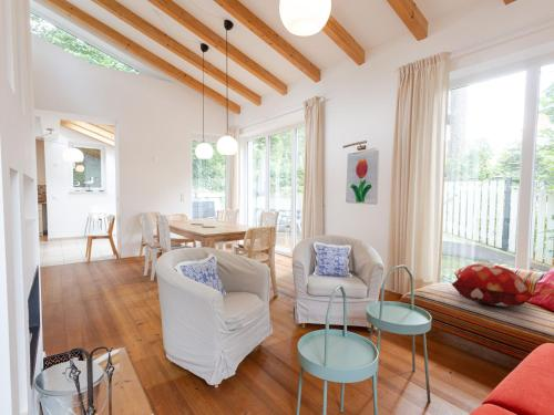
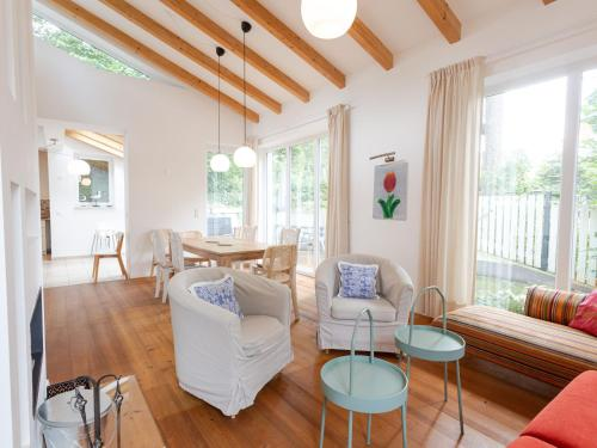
- decorative pillow [450,263,536,308]
